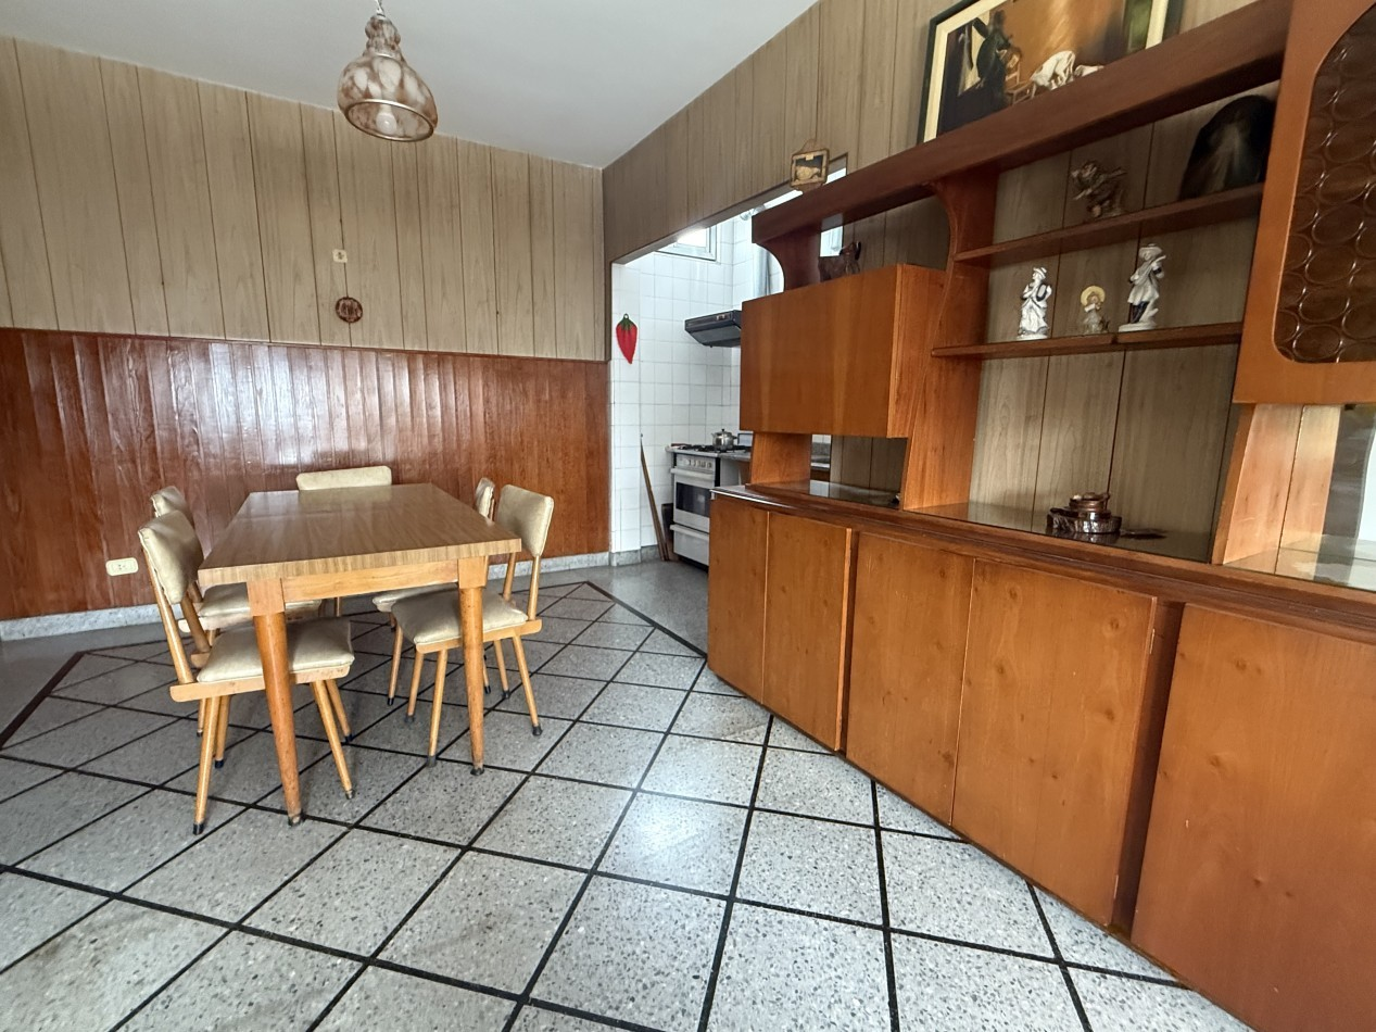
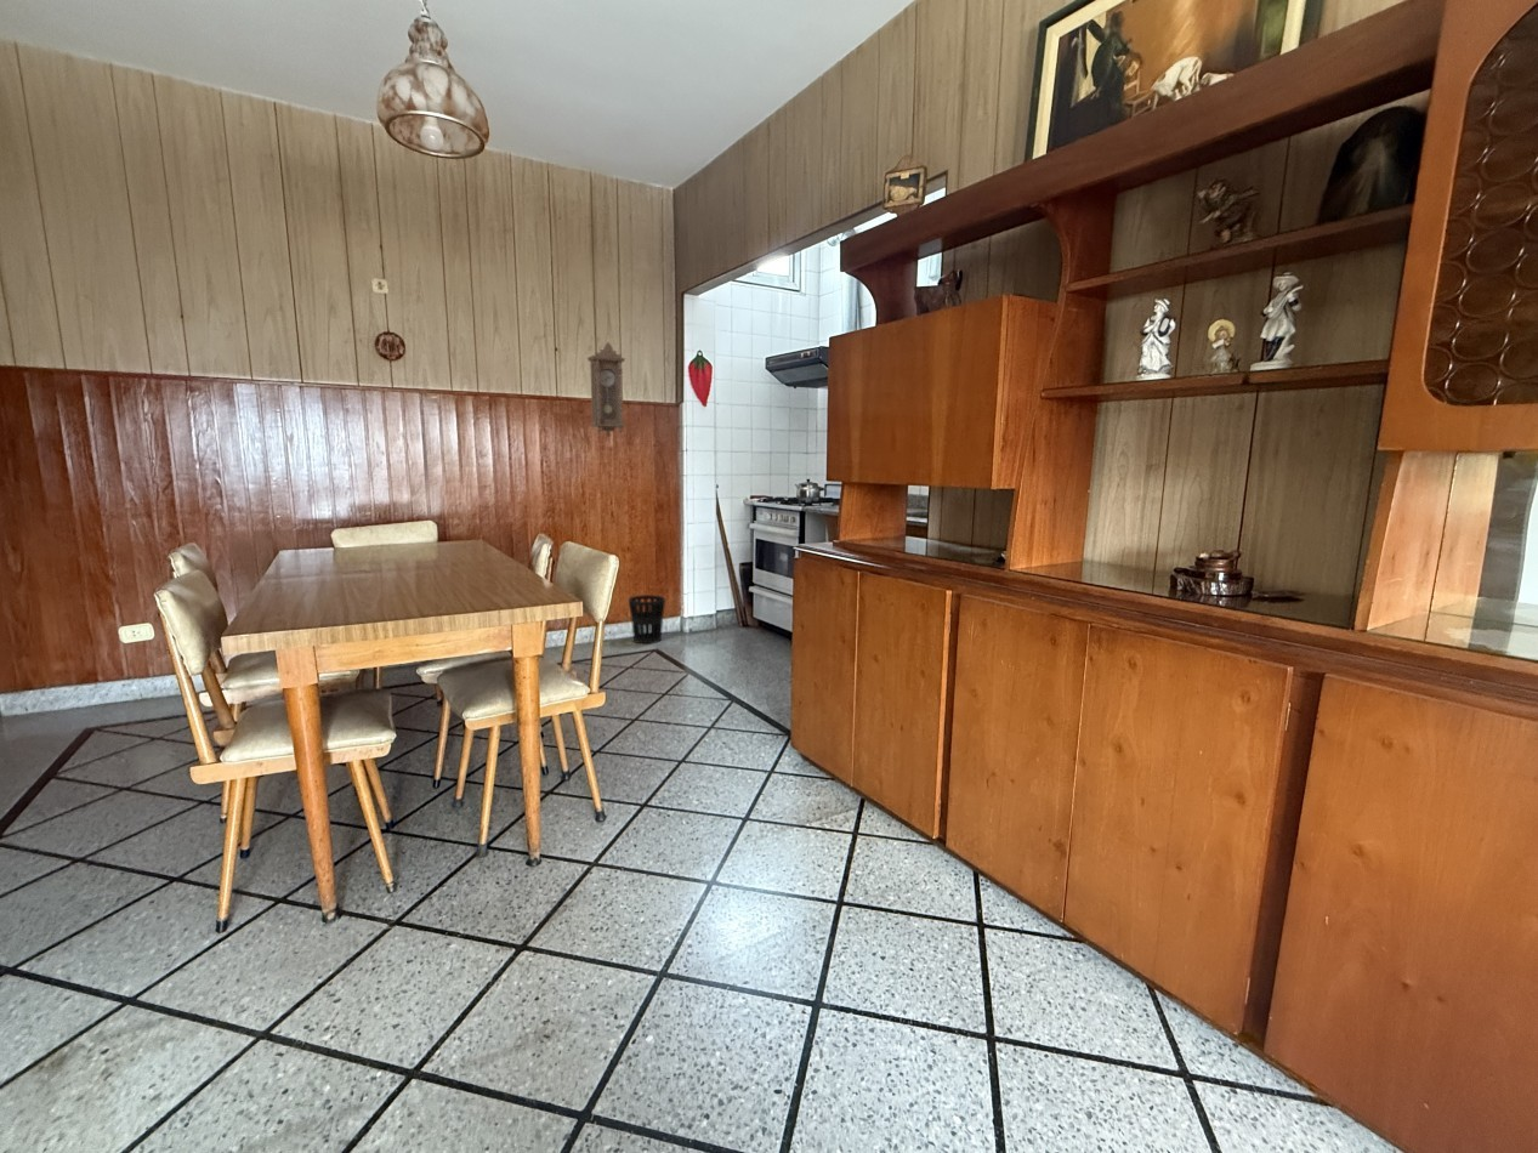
+ pendulum clock [586,341,626,438]
+ wastebasket [628,593,666,644]
